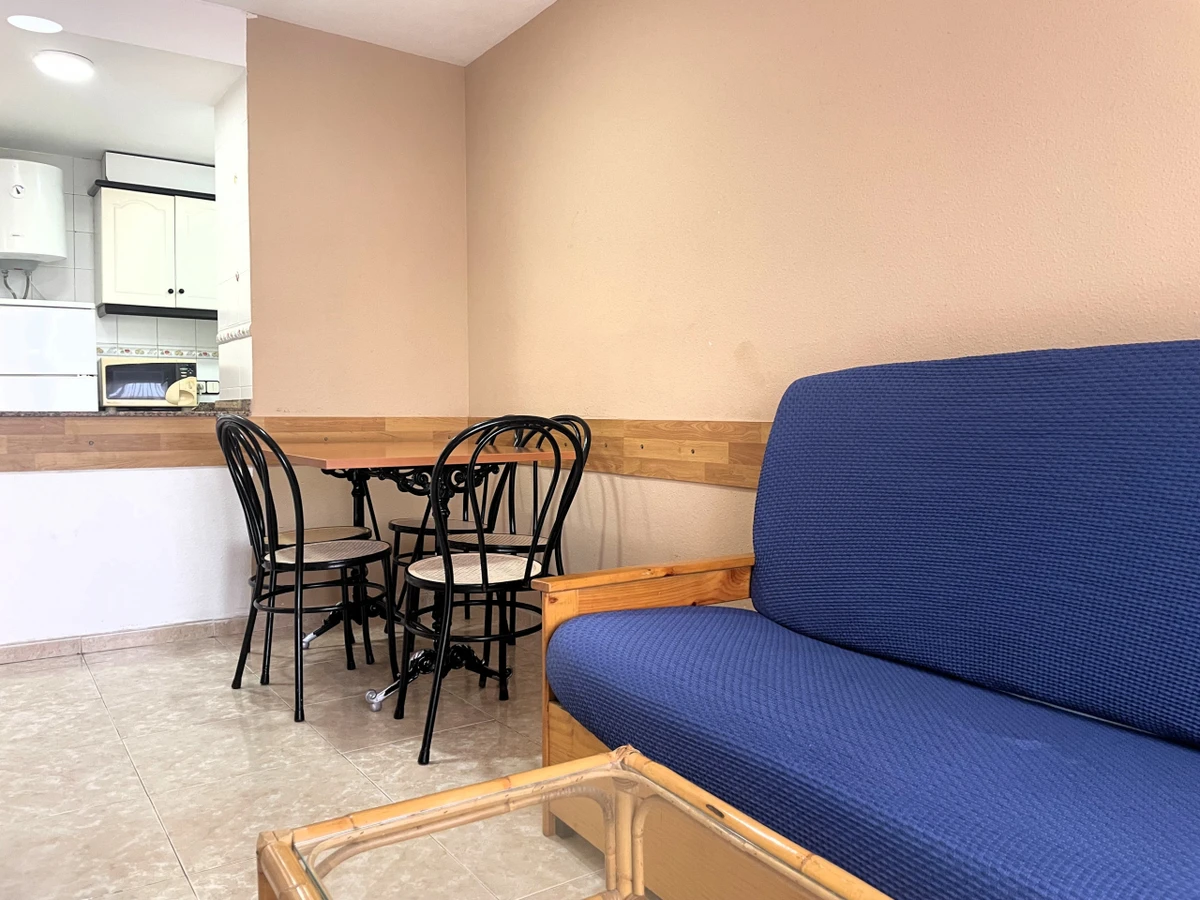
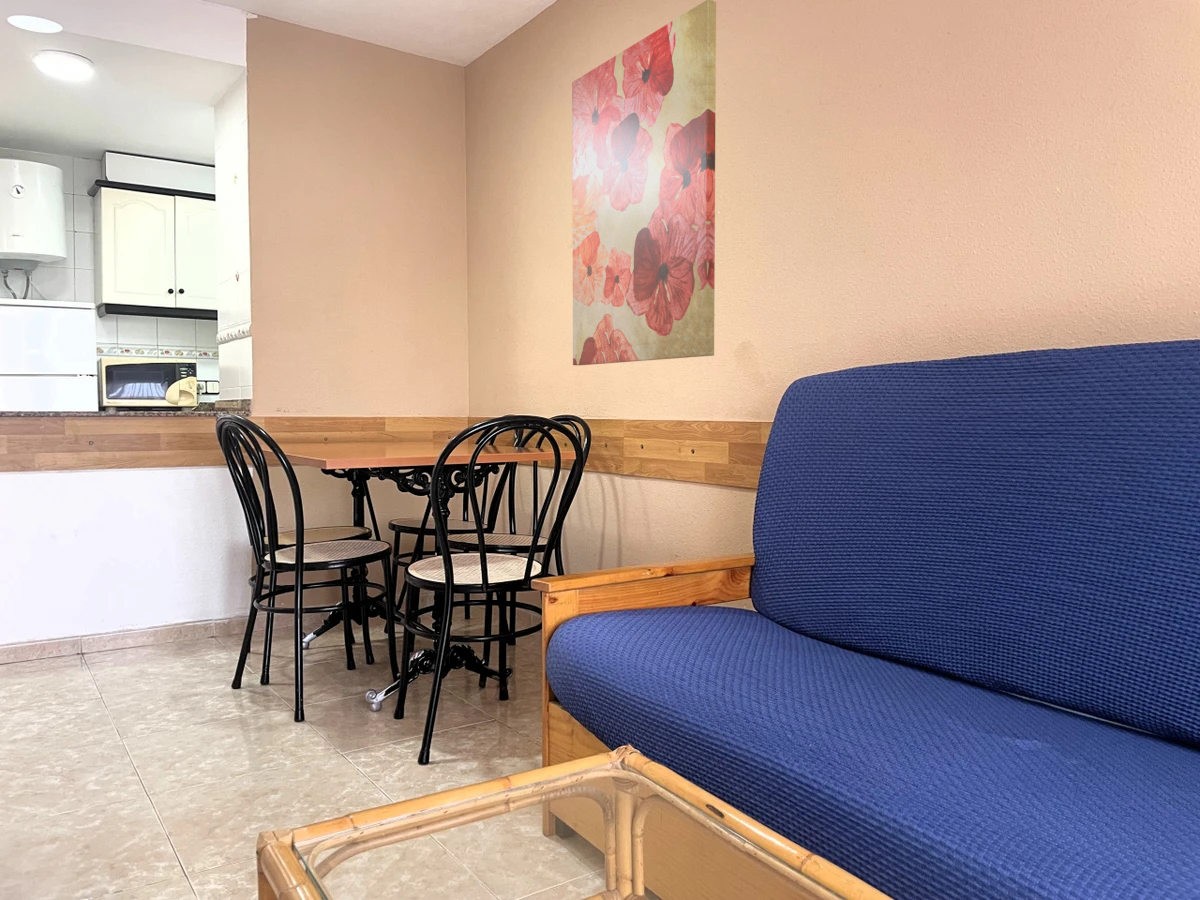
+ wall art [571,0,717,366]
